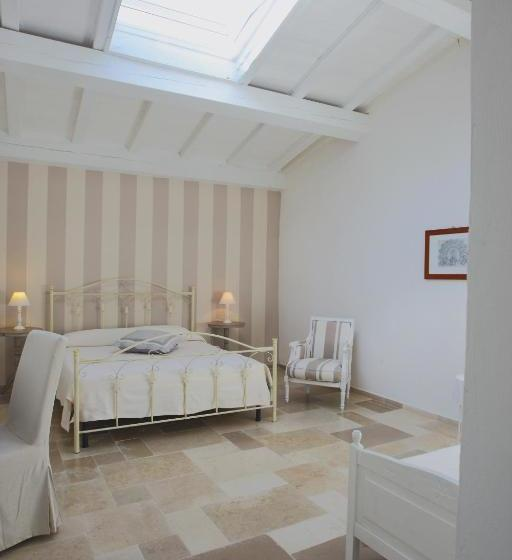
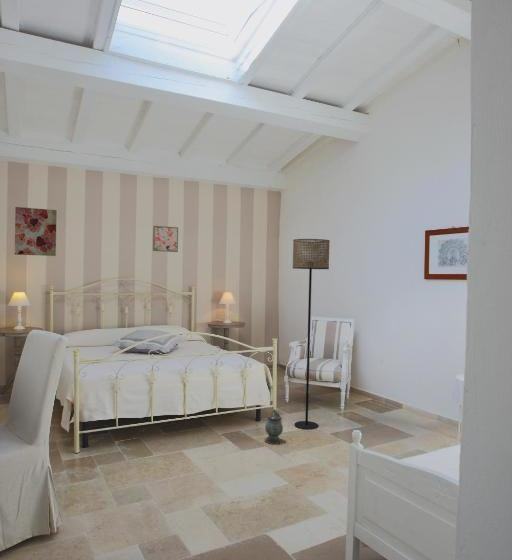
+ lantern [263,408,284,445]
+ wall art [14,206,58,257]
+ floor lamp [292,238,330,430]
+ wall art [152,225,179,253]
